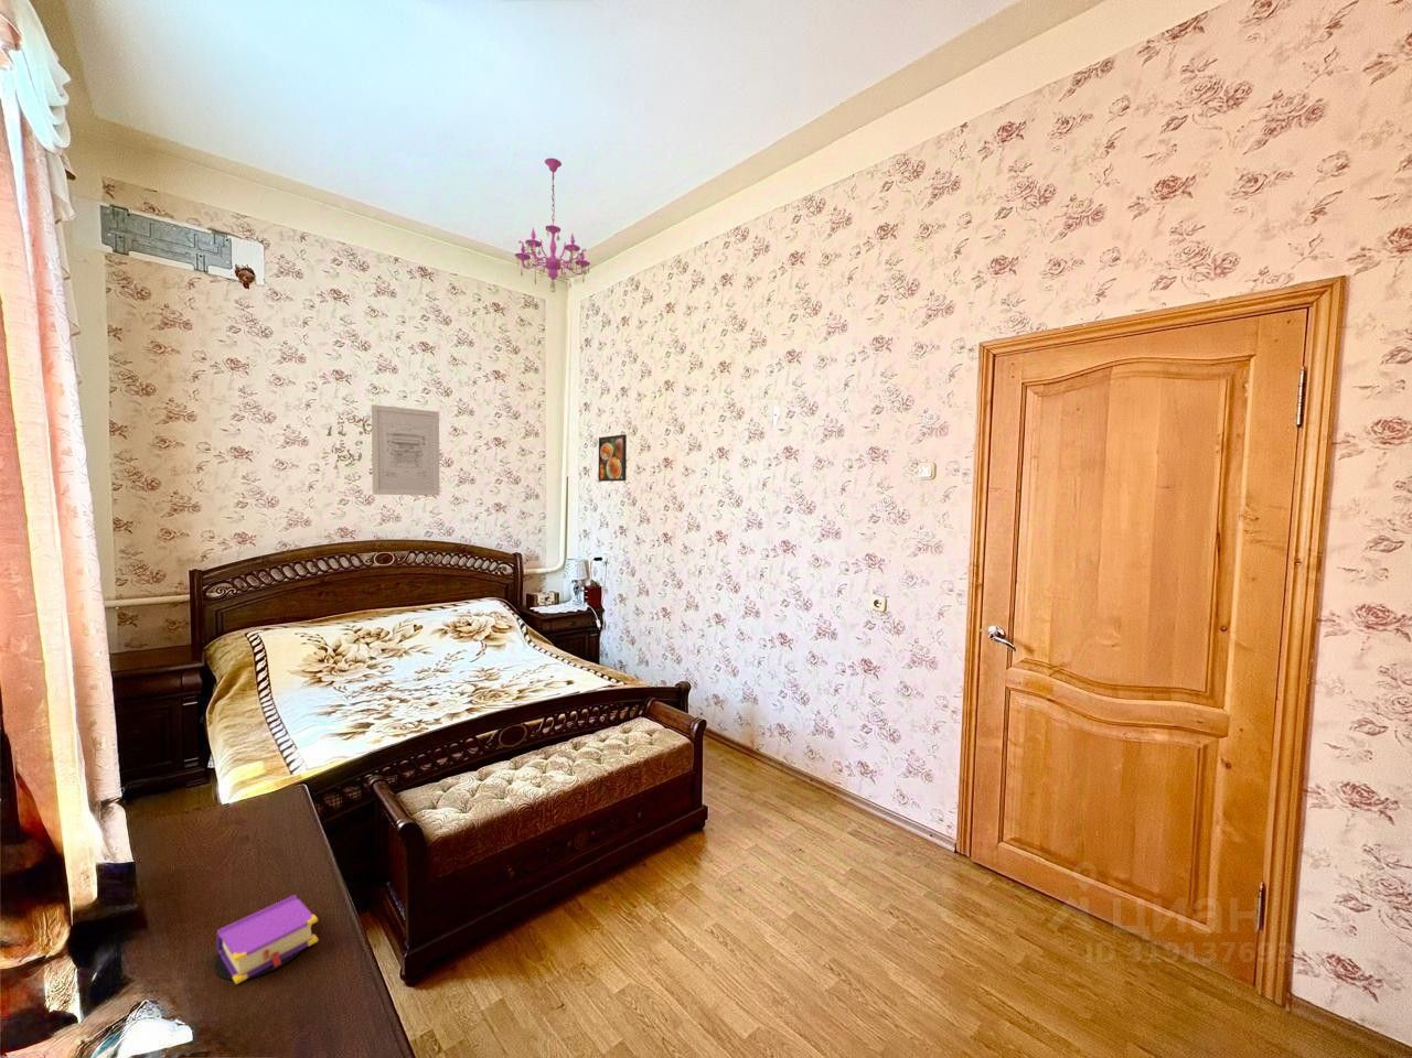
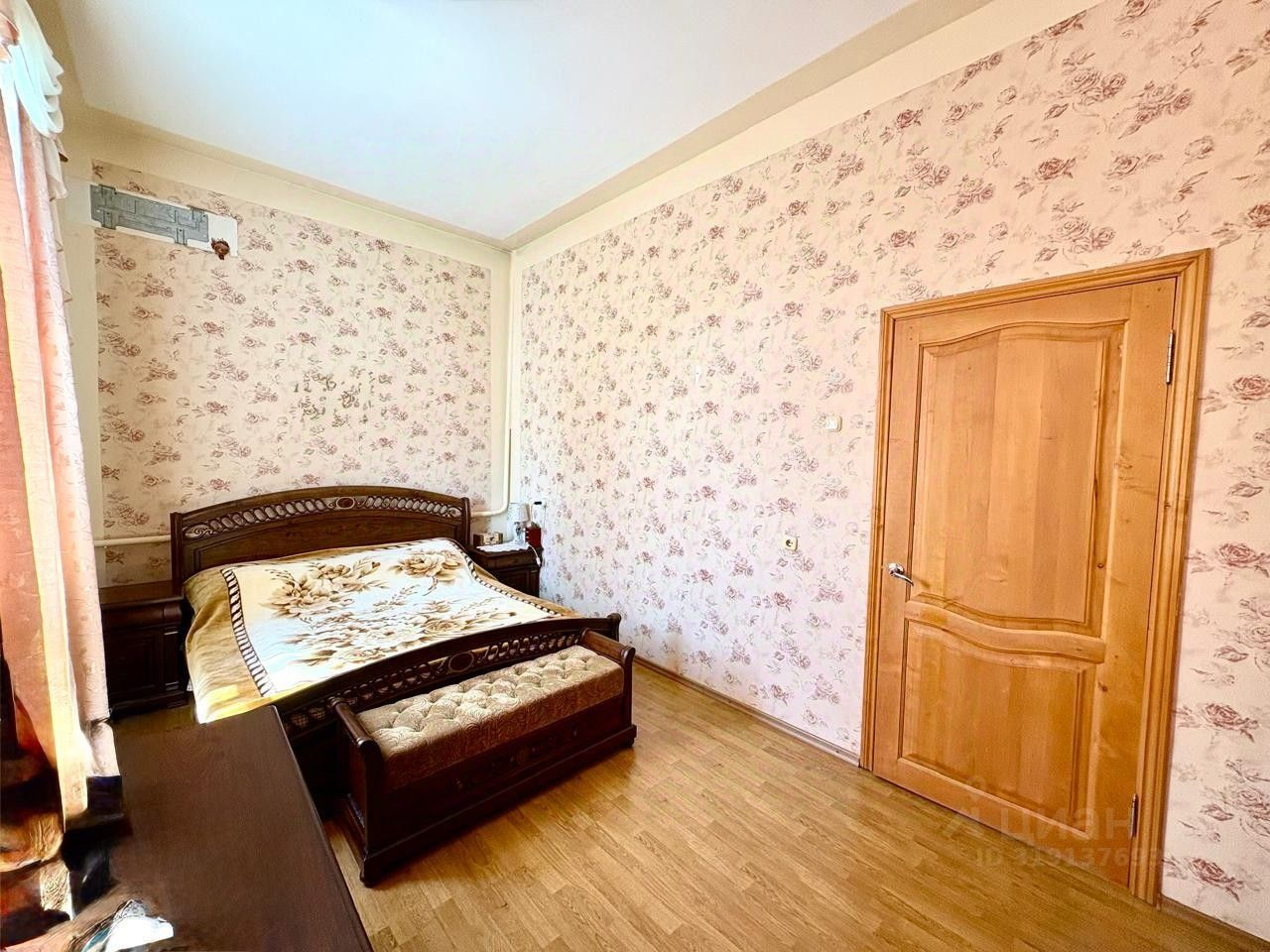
- book [213,894,319,986]
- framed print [598,433,628,482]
- wall art [370,403,440,497]
- chandelier [514,158,591,293]
